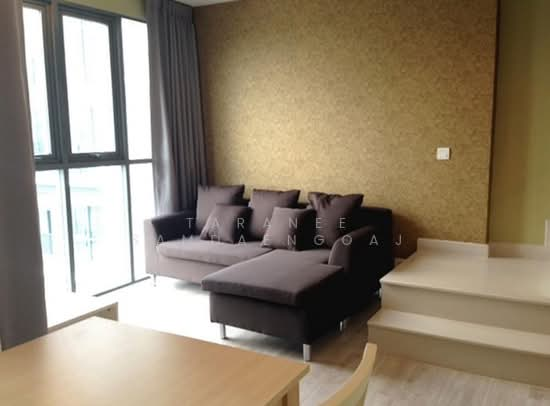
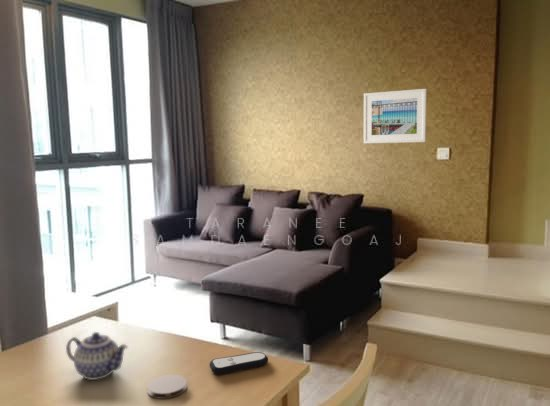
+ coaster [147,374,188,400]
+ teapot [65,331,129,381]
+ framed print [363,88,427,144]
+ remote control [208,351,269,375]
